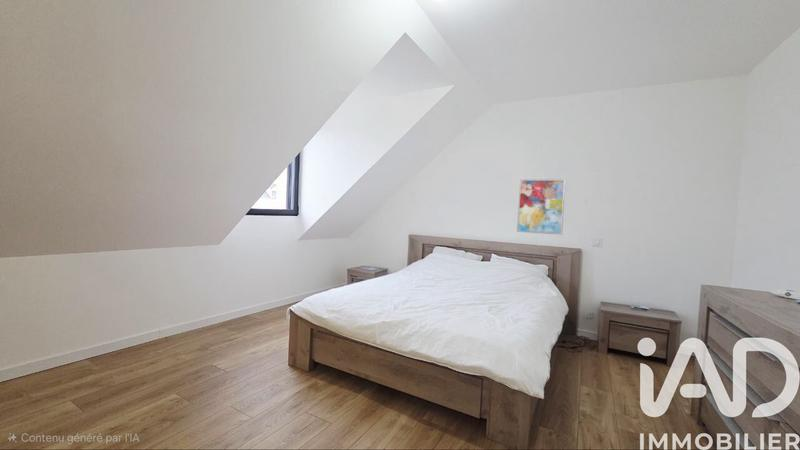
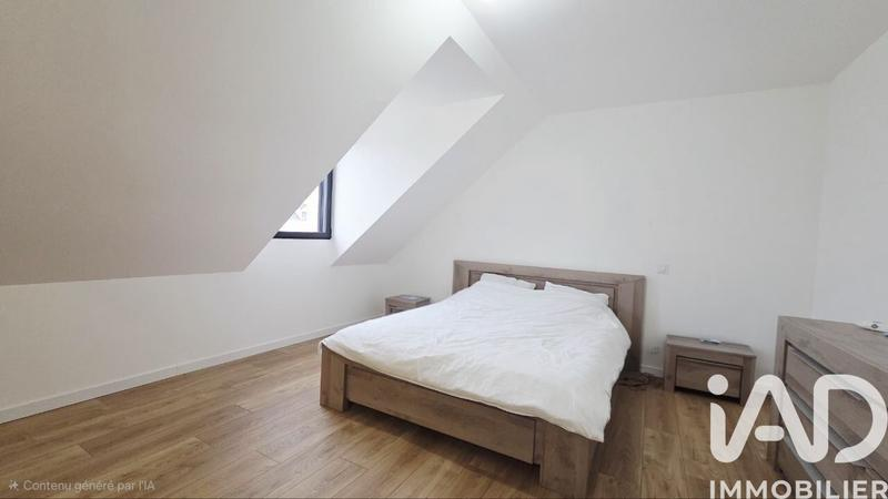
- wall art [516,178,567,236]
